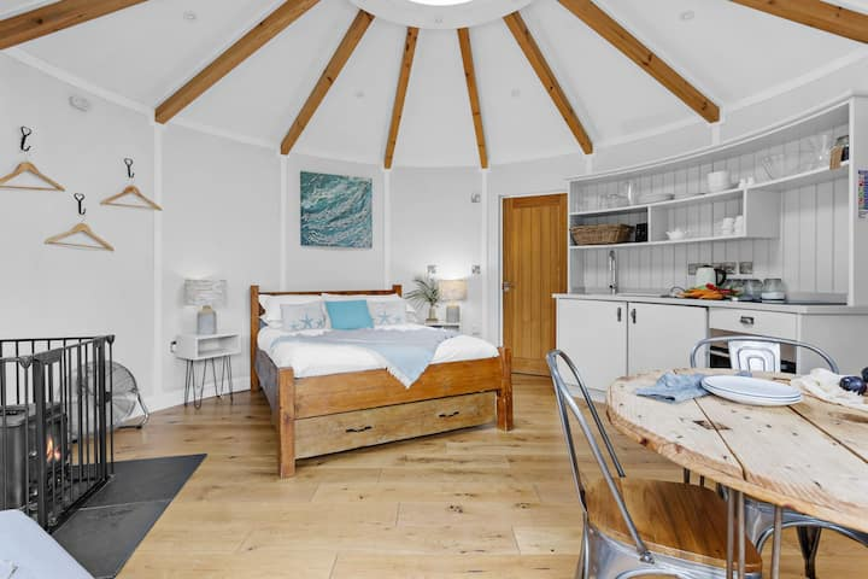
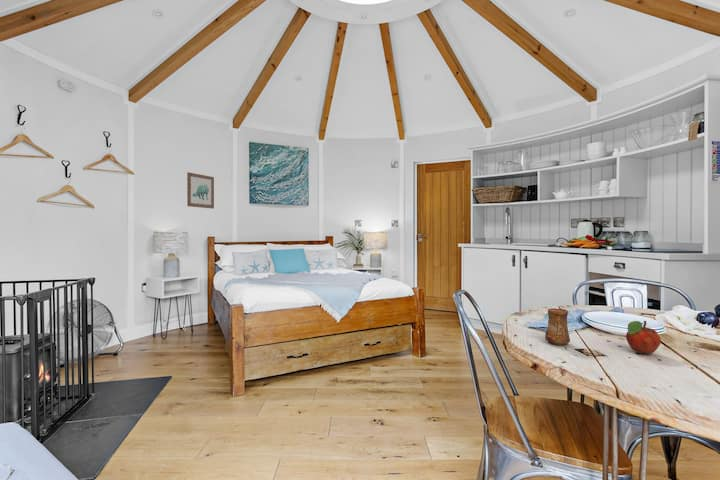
+ fruit [625,320,662,355]
+ wall art [186,171,215,210]
+ cup [544,307,571,346]
